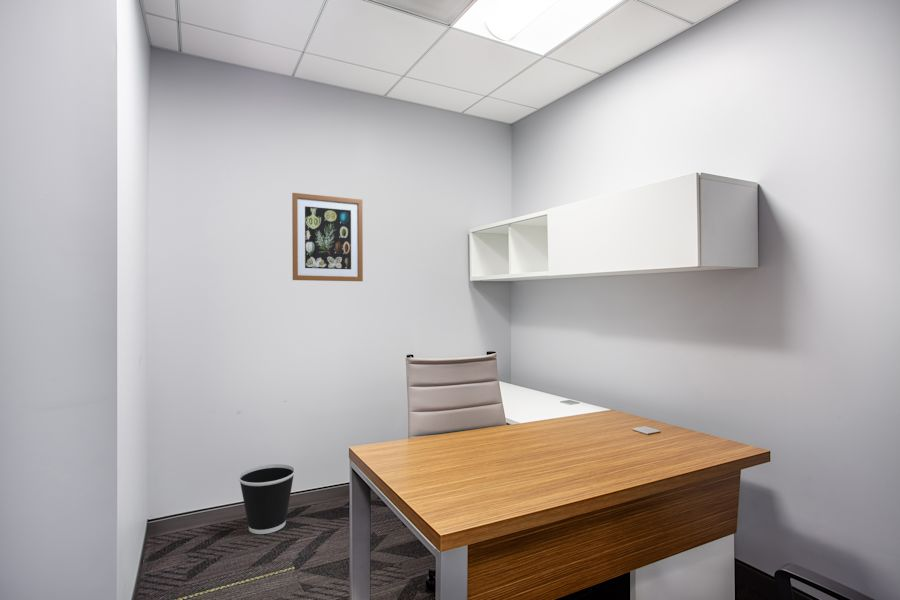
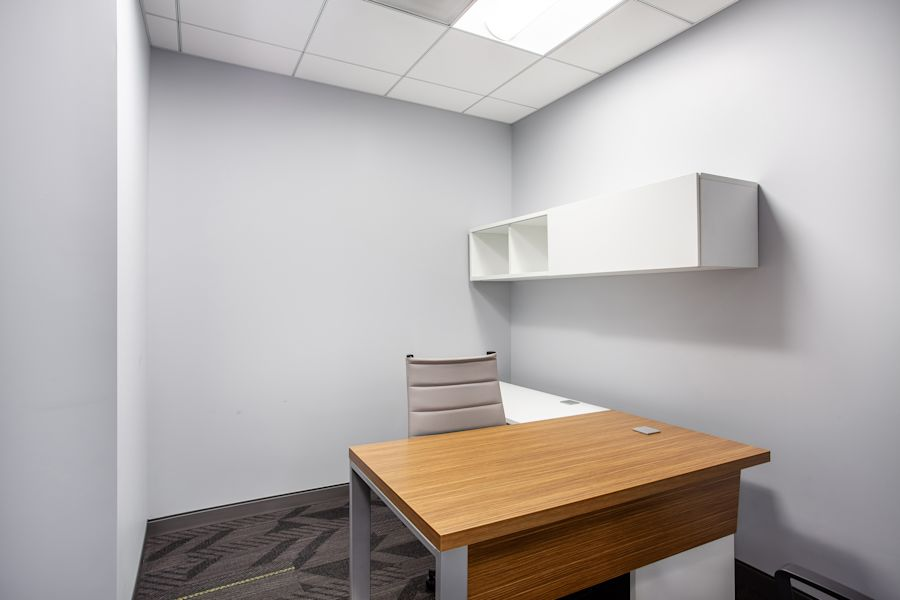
- wall art [291,192,364,282]
- wastebasket [237,463,296,535]
